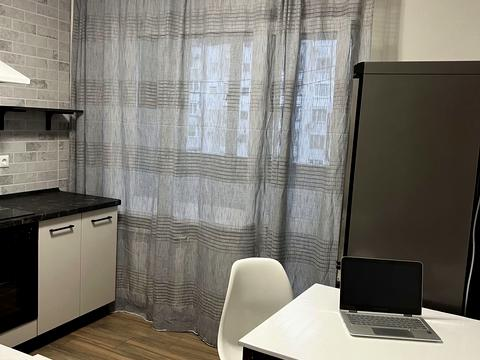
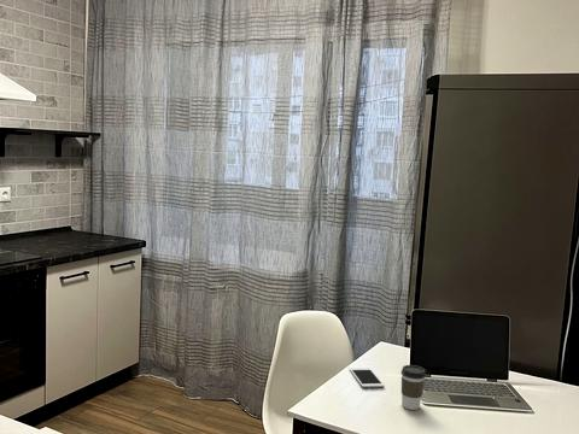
+ cell phone [349,366,386,388]
+ coffee cup [400,364,427,411]
